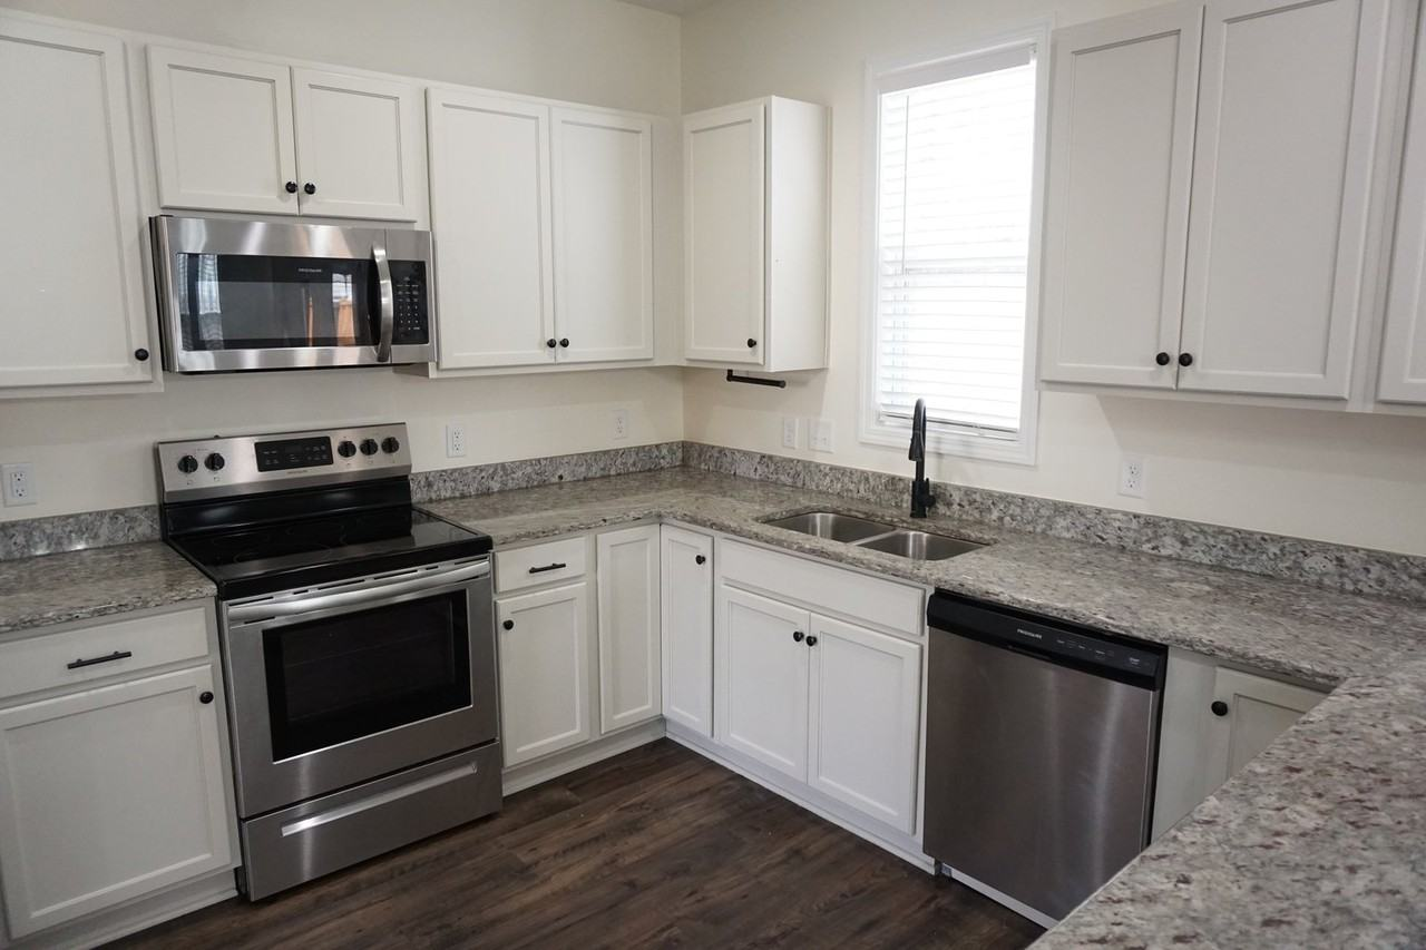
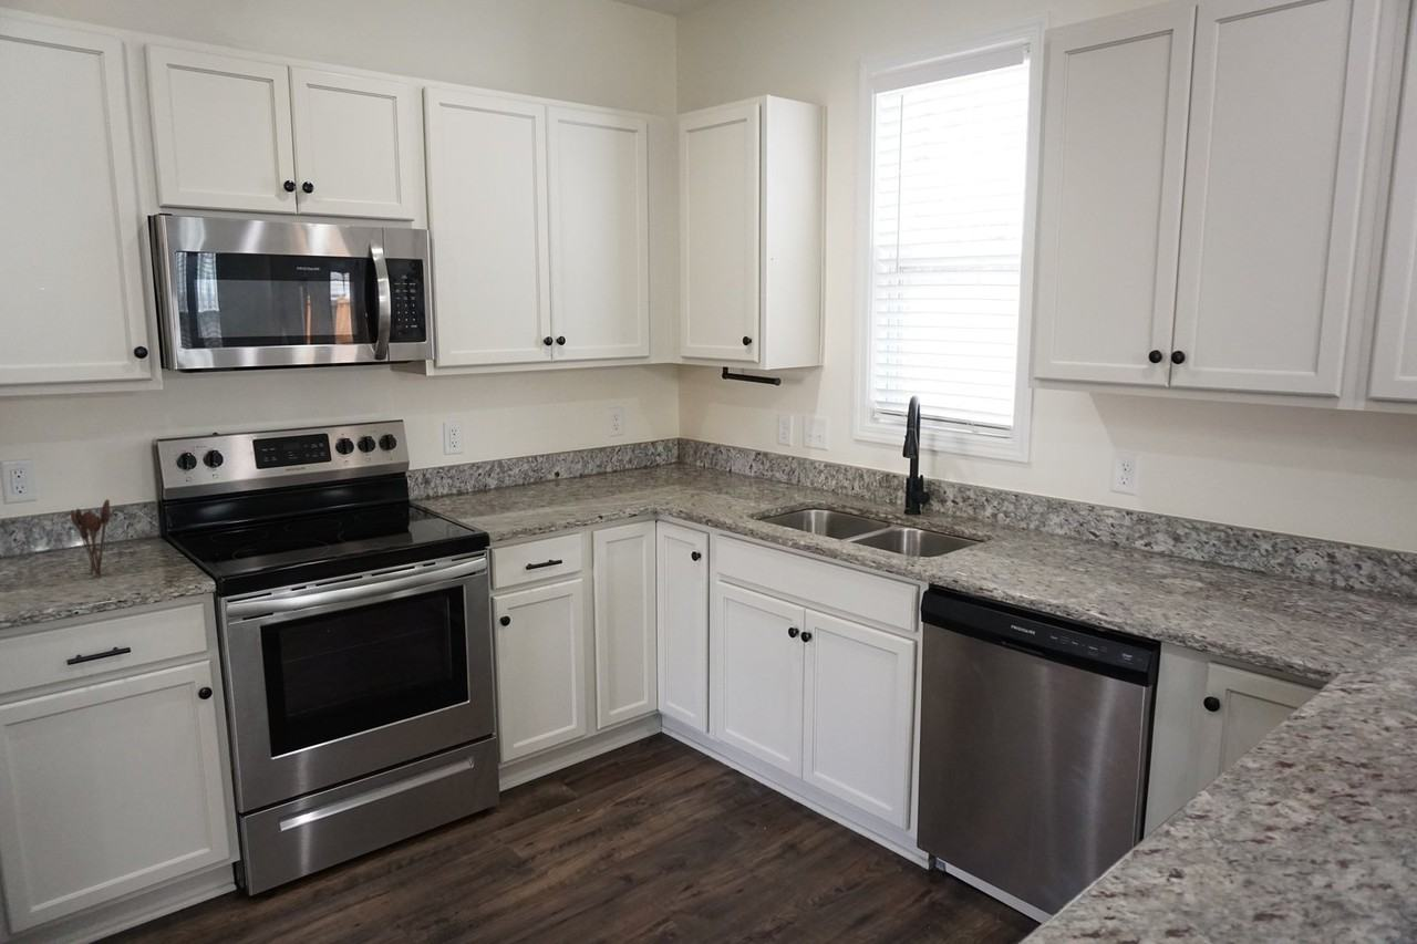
+ utensil holder [70,498,112,578]
